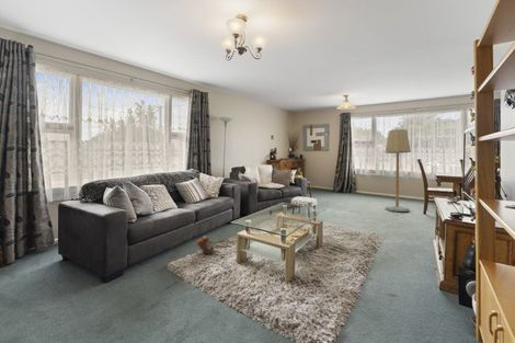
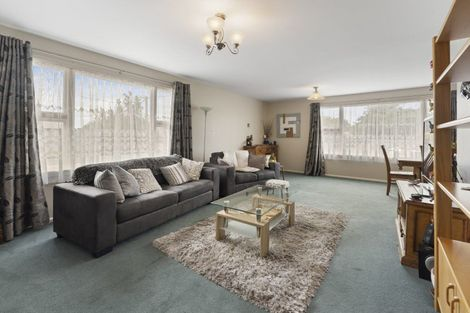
- plush toy [195,235,216,255]
- floor lamp [384,128,412,213]
